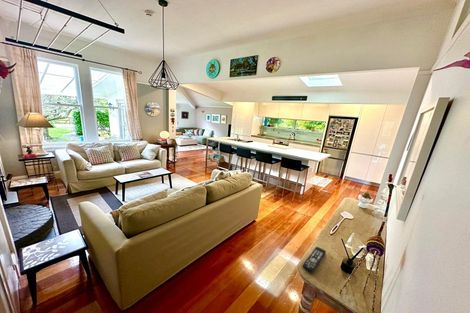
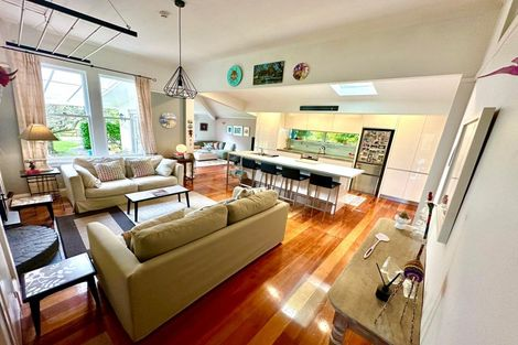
- remote control [302,246,327,274]
